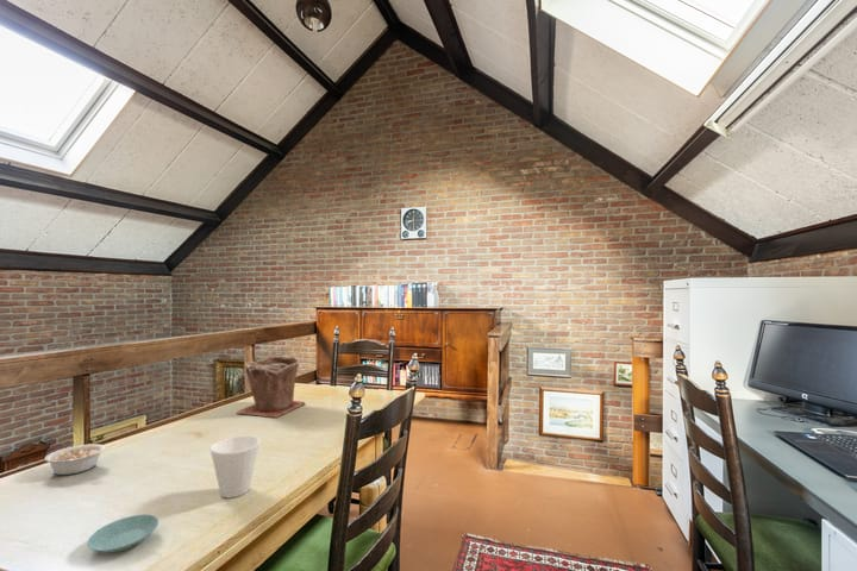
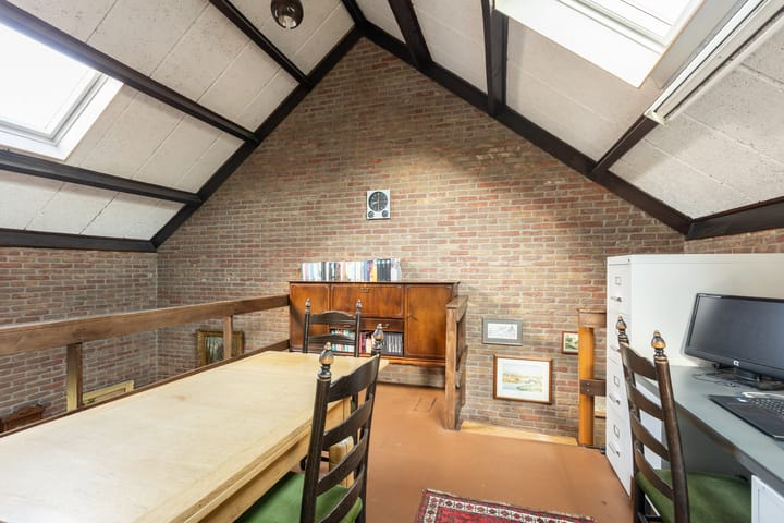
- cup [209,434,261,498]
- saucer [86,514,159,554]
- plant pot [236,353,306,419]
- legume [44,443,106,476]
